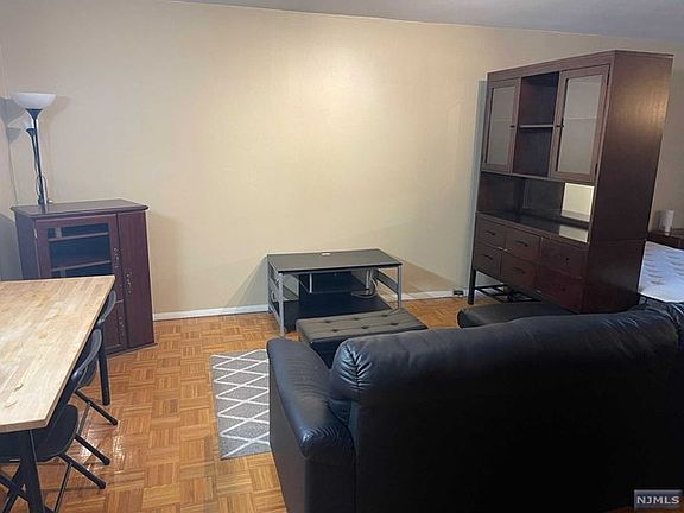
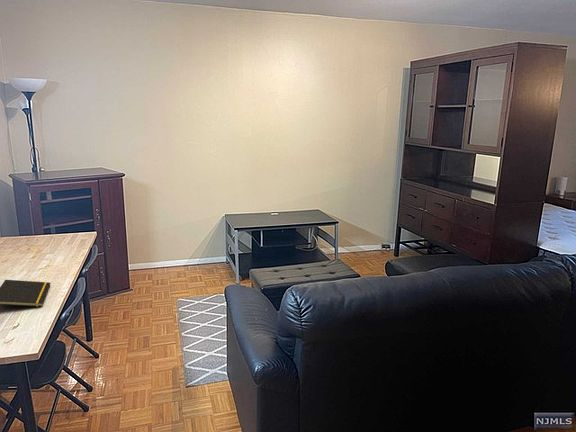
+ notepad [0,279,51,308]
